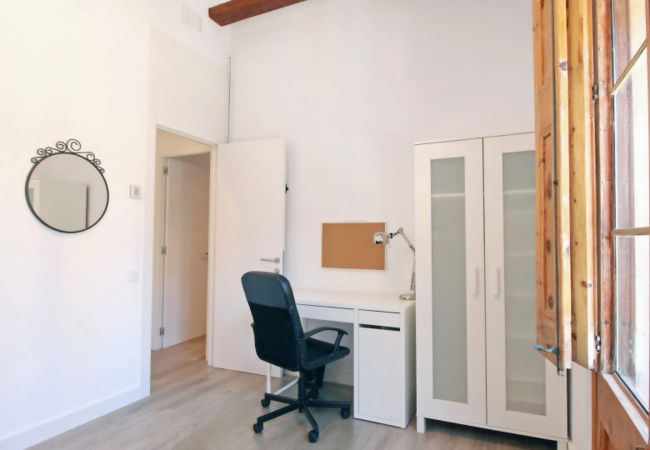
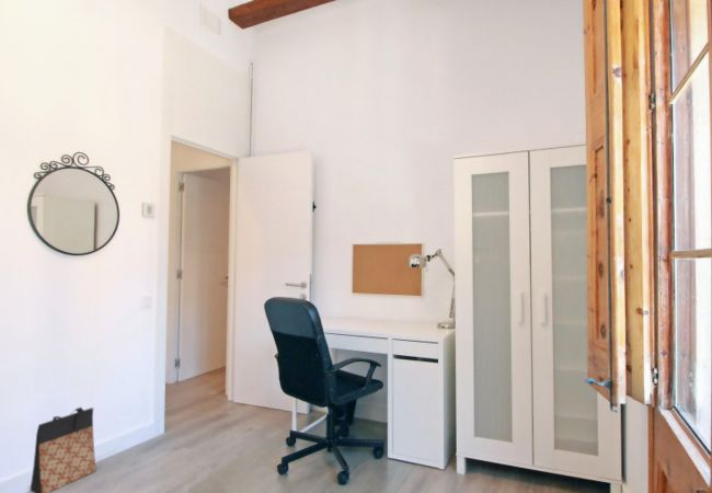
+ bag [28,406,97,493]
